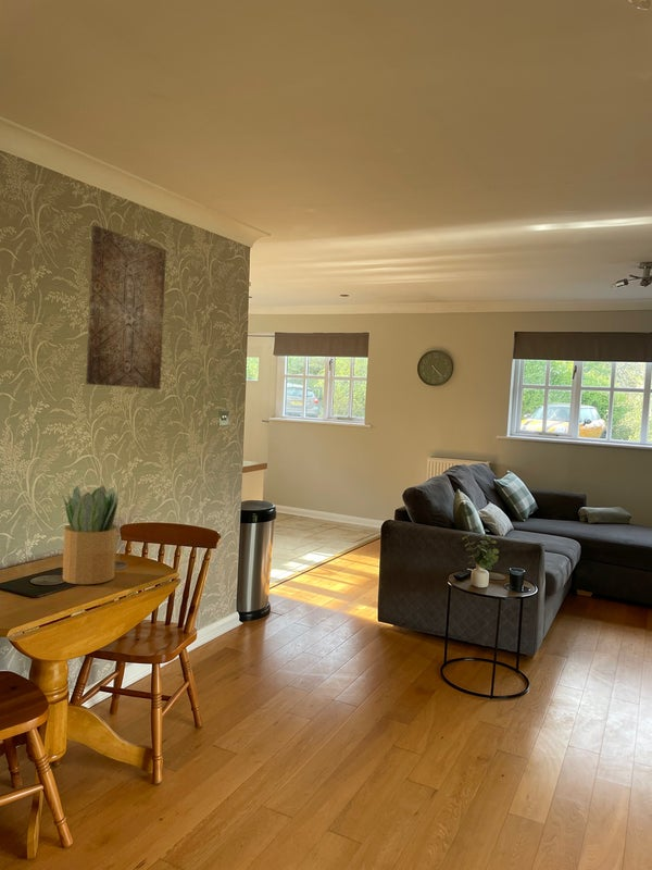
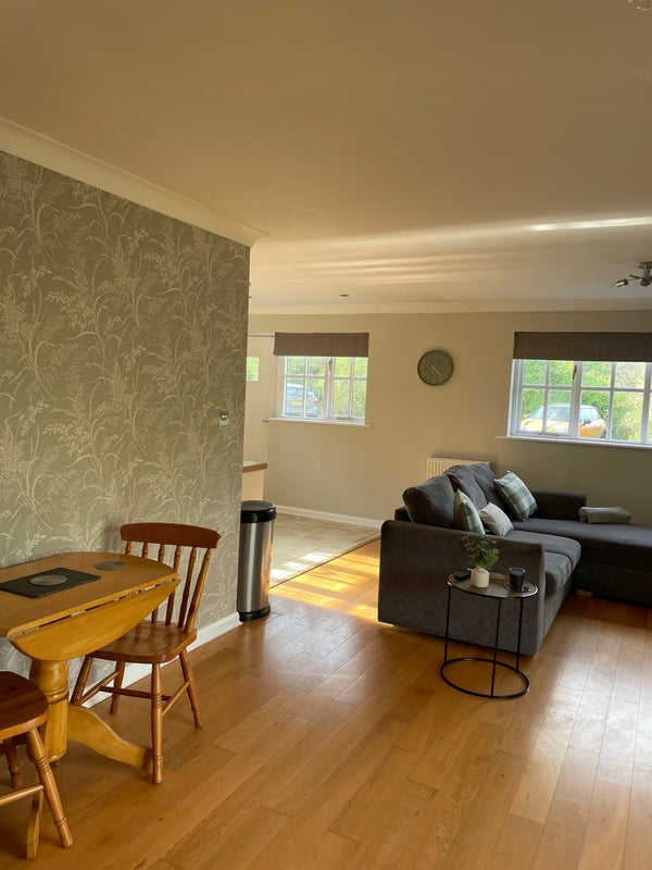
- potted plant [61,485,120,585]
- wall art [85,224,167,390]
